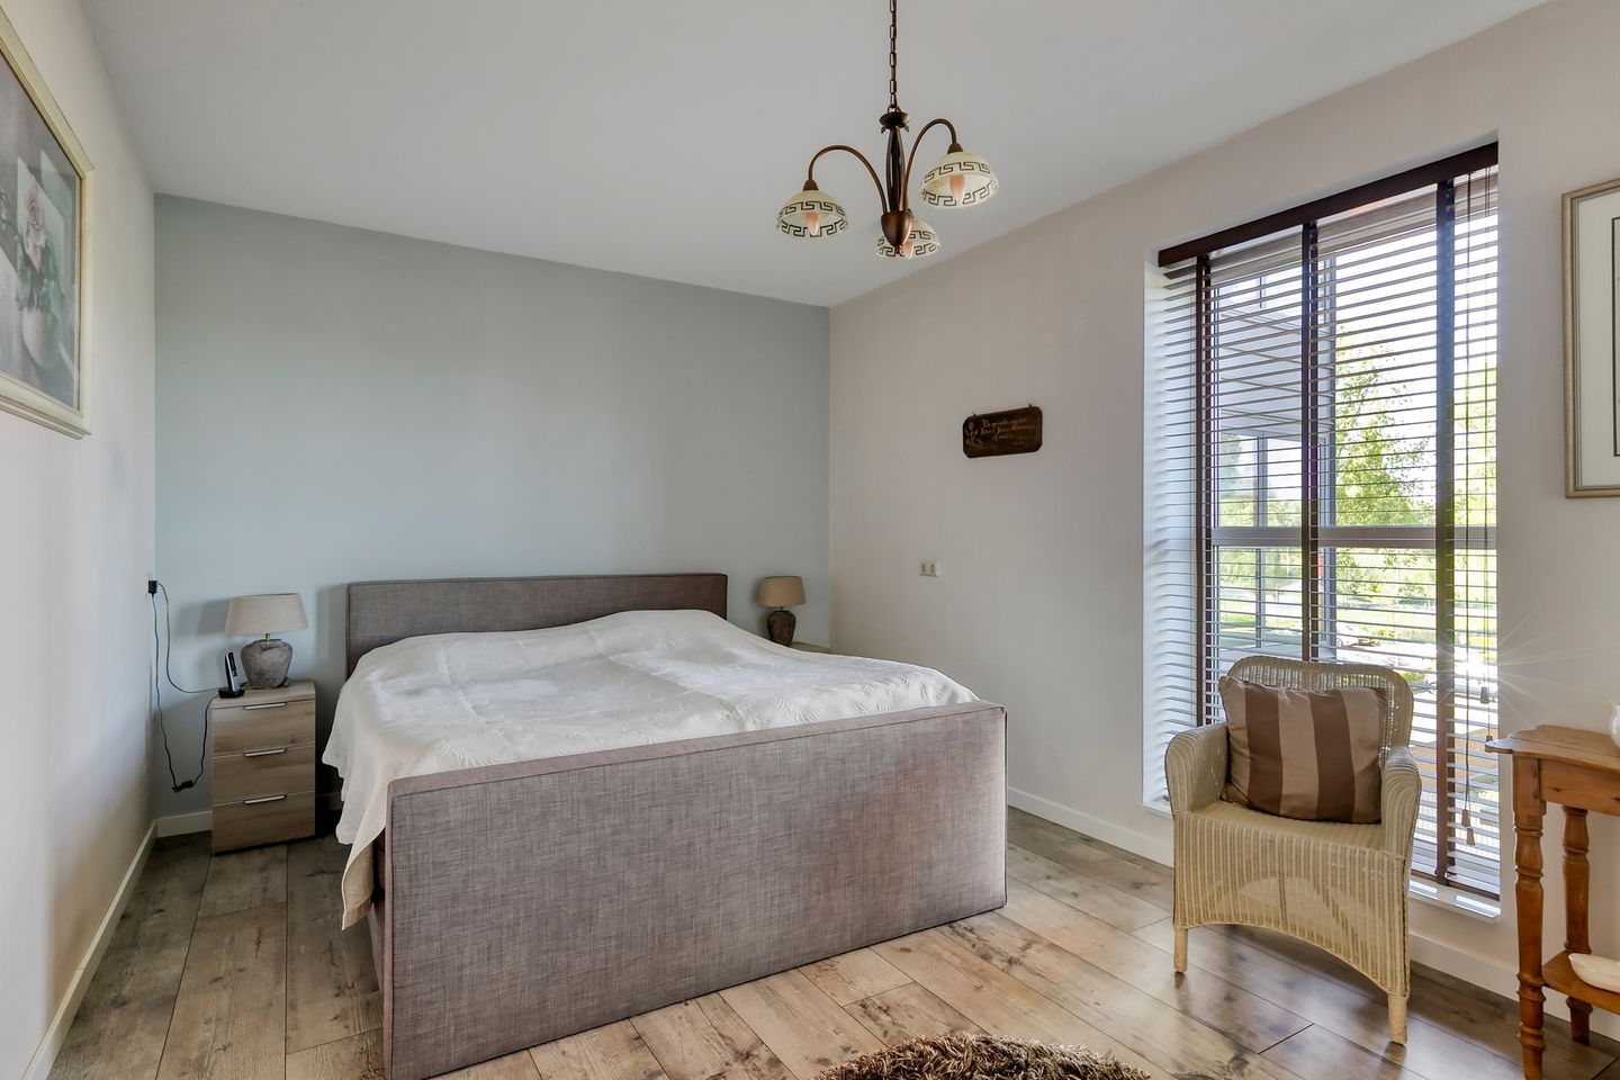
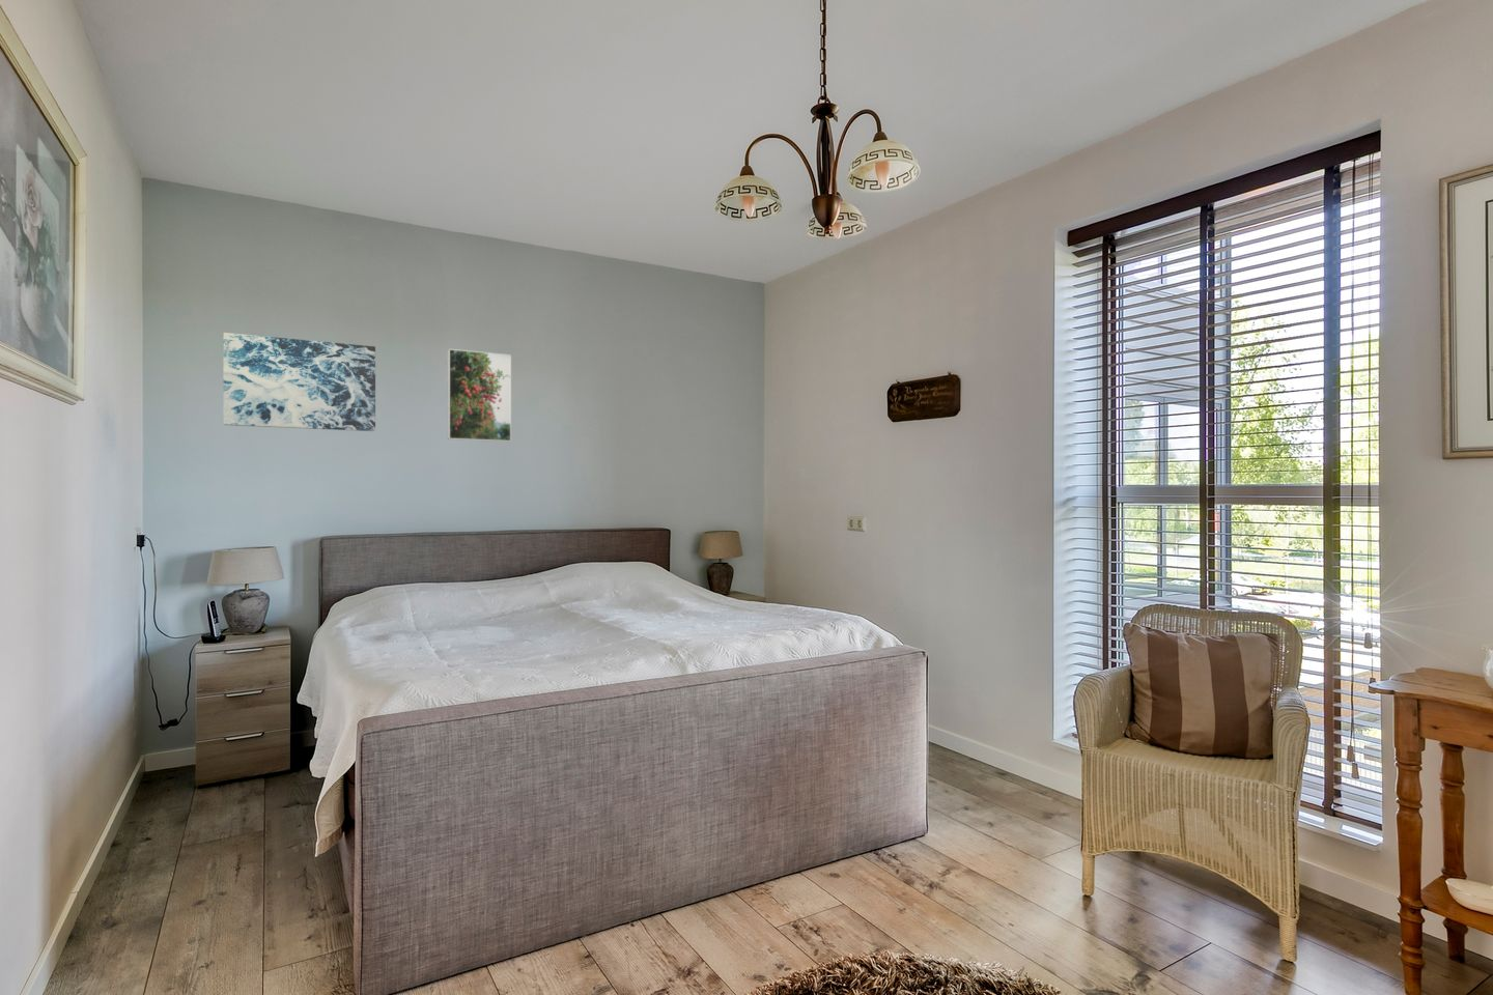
+ wall art [222,332,377,432]
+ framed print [447,349,512,443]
